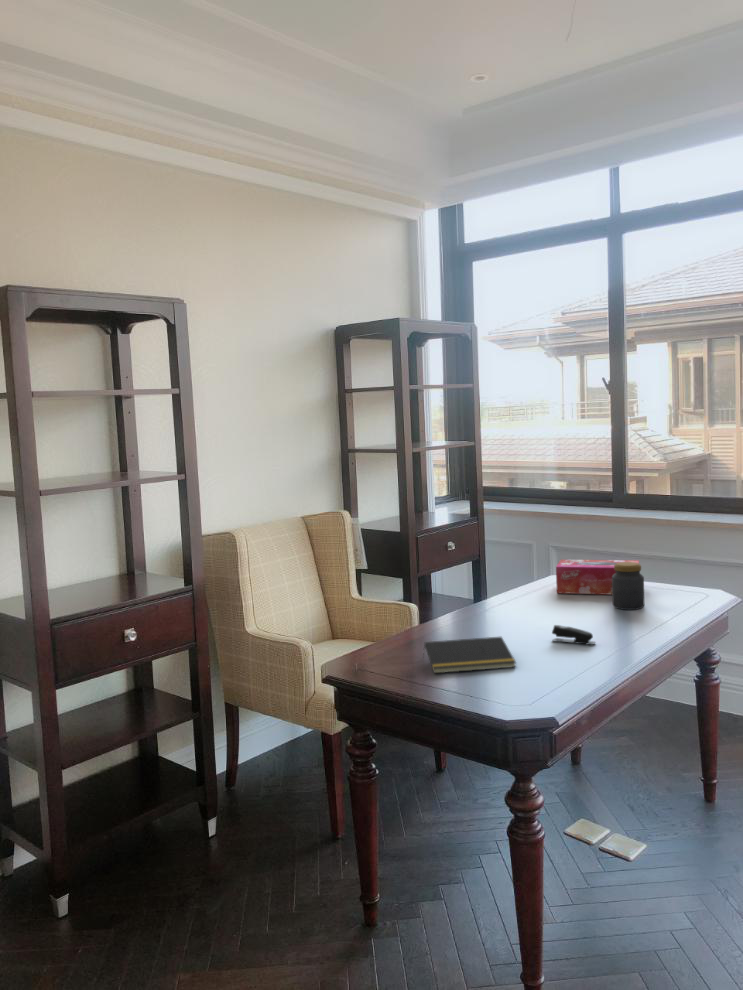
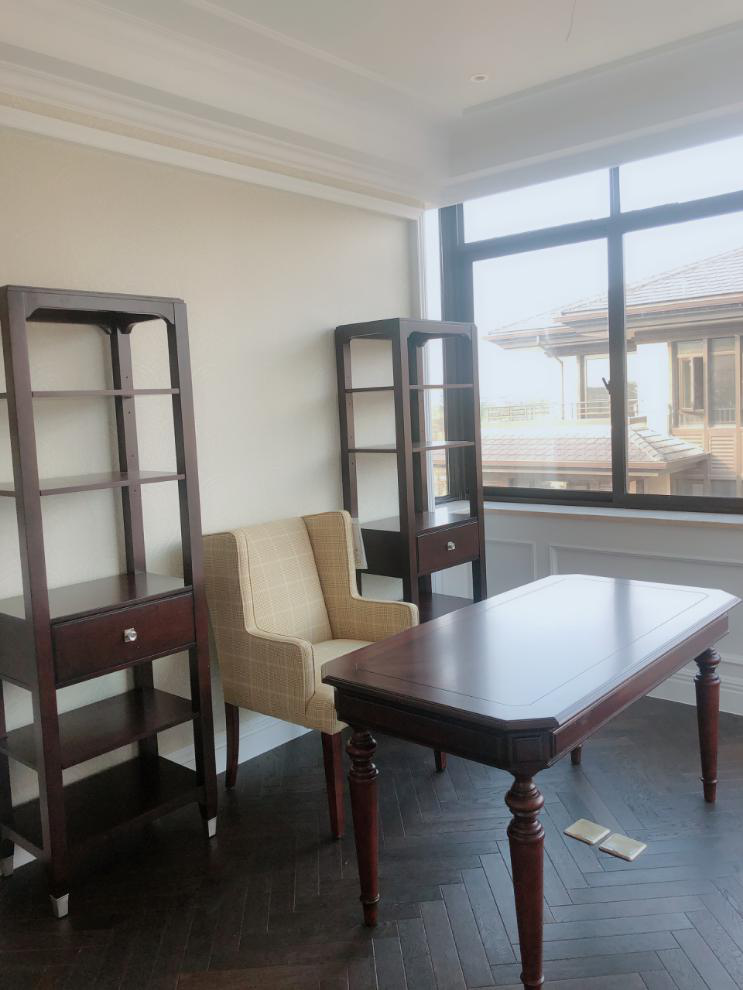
- tissue box [555,559,640,595]
- notepad [422,636,517,674]
- stapler [551,624,596,646]
- jar [611,562,645,611]
